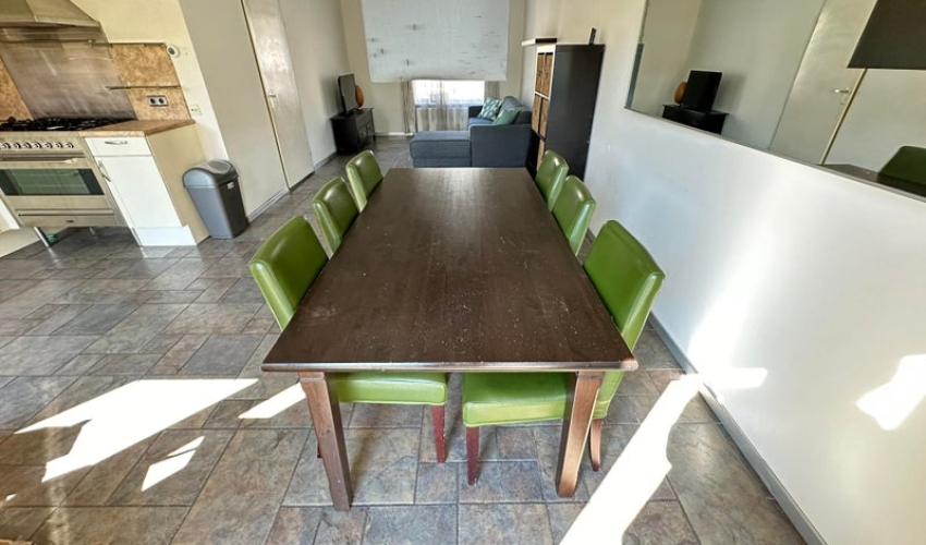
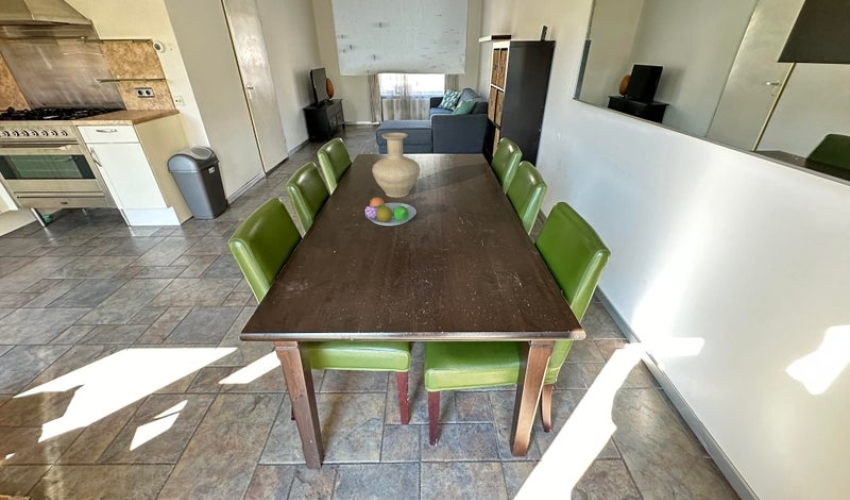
+ vase [371,132,421,198]
+ fruit bowl [364,196,417,227]
